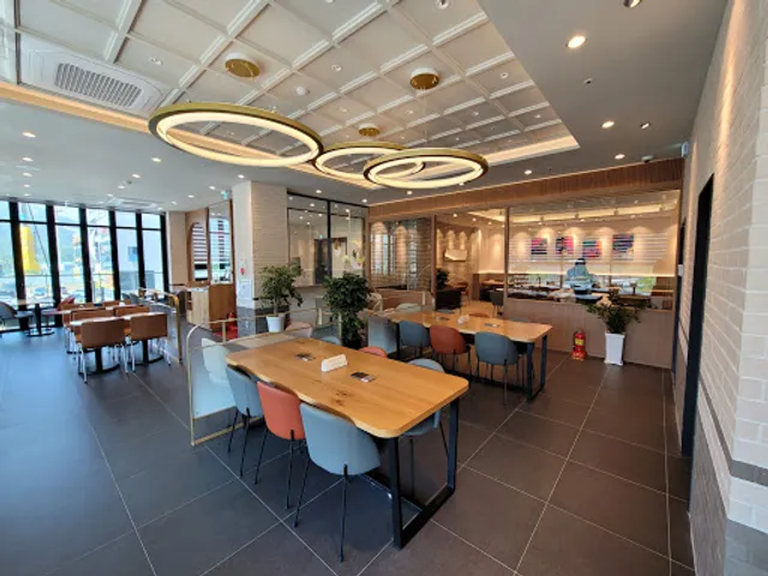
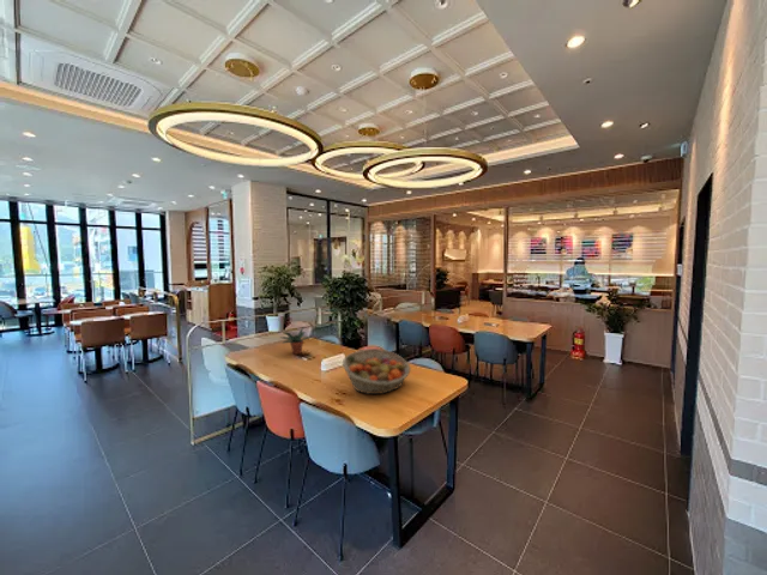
+ potted plant [280,326,314,355]
+ fruit basket [342,347,411,395]
